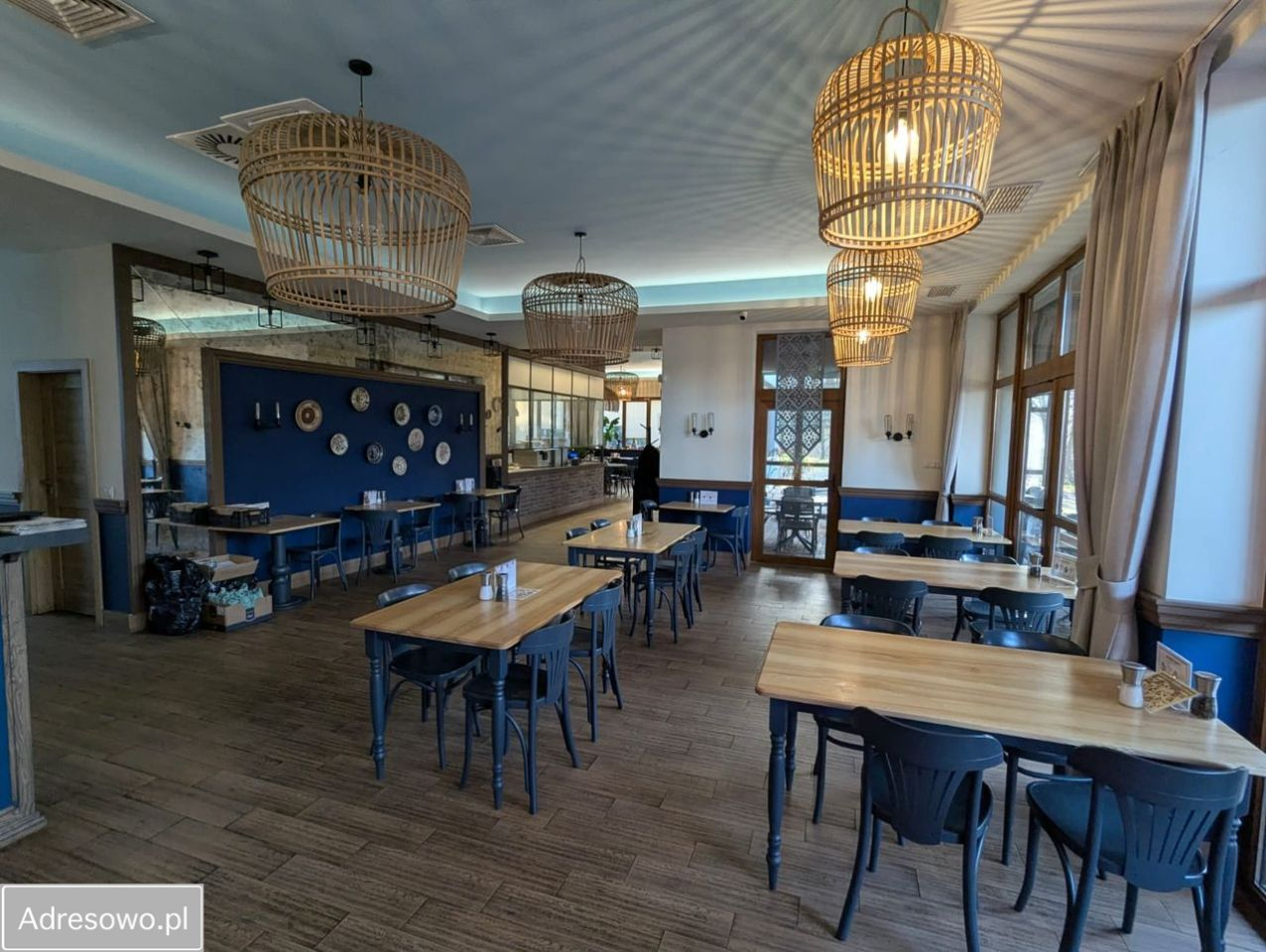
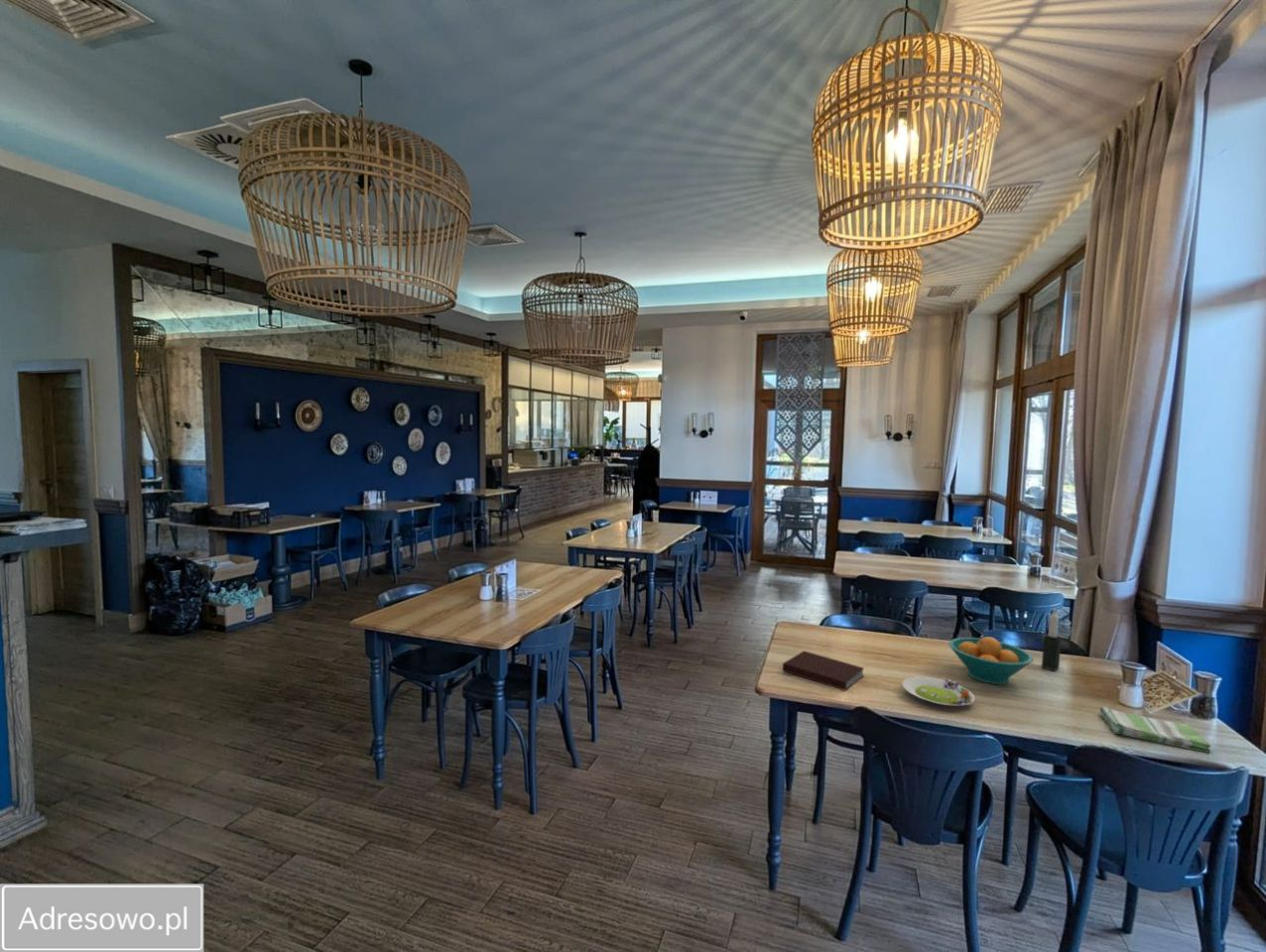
+ notebook [782,650,865,691]
+ fruit bowl [948,636,1035,685]
+ dish towel [1098,706,1211,754]
+ salad plate [901,675,976,707]
+ candle [1041,608,1063,671]
